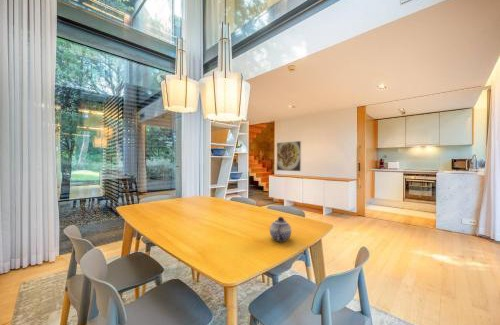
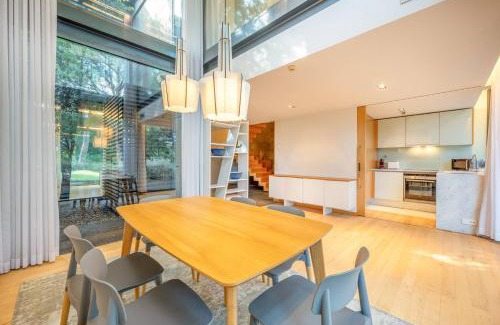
- teapot [269,216,292,242]
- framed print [276,140,302,172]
